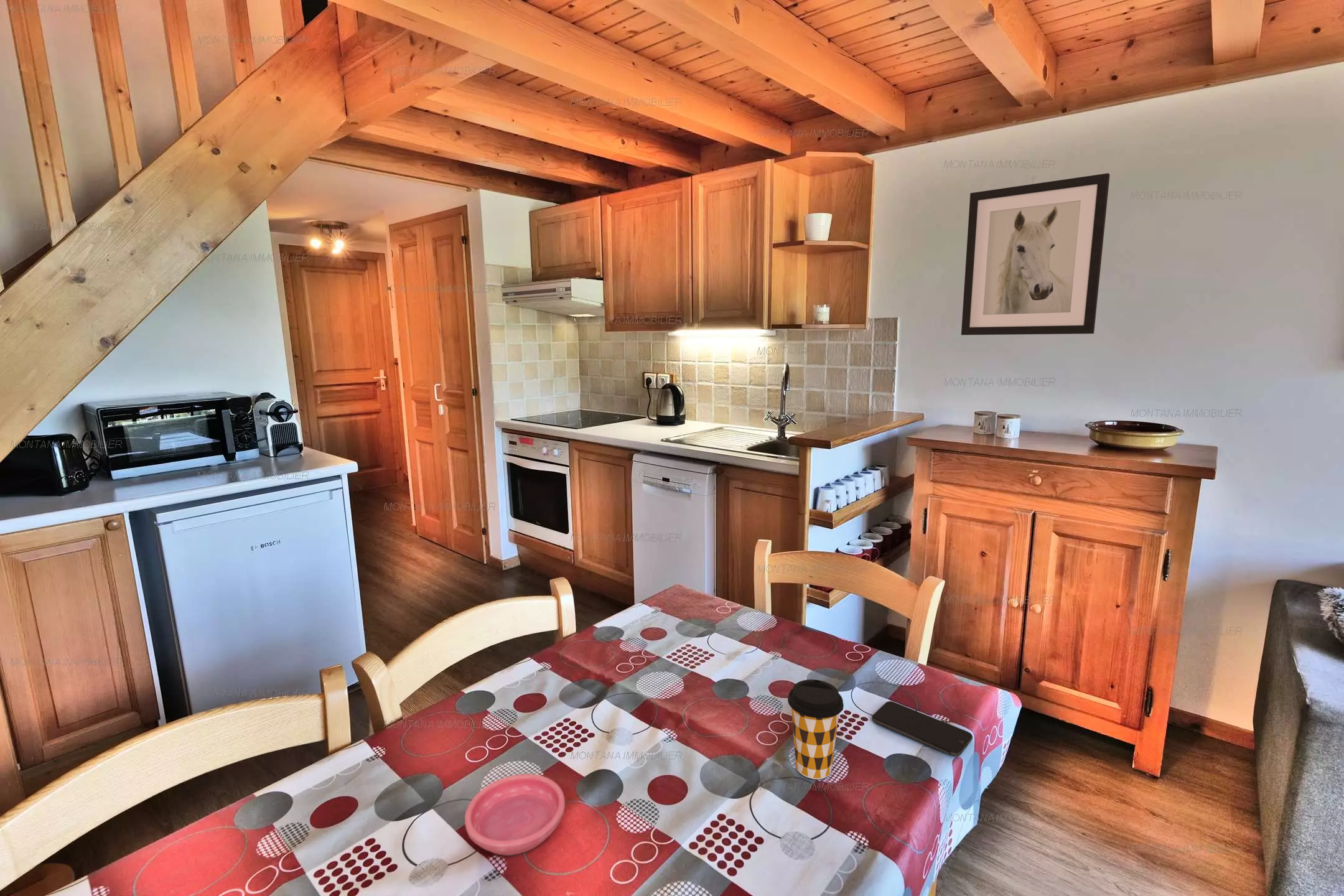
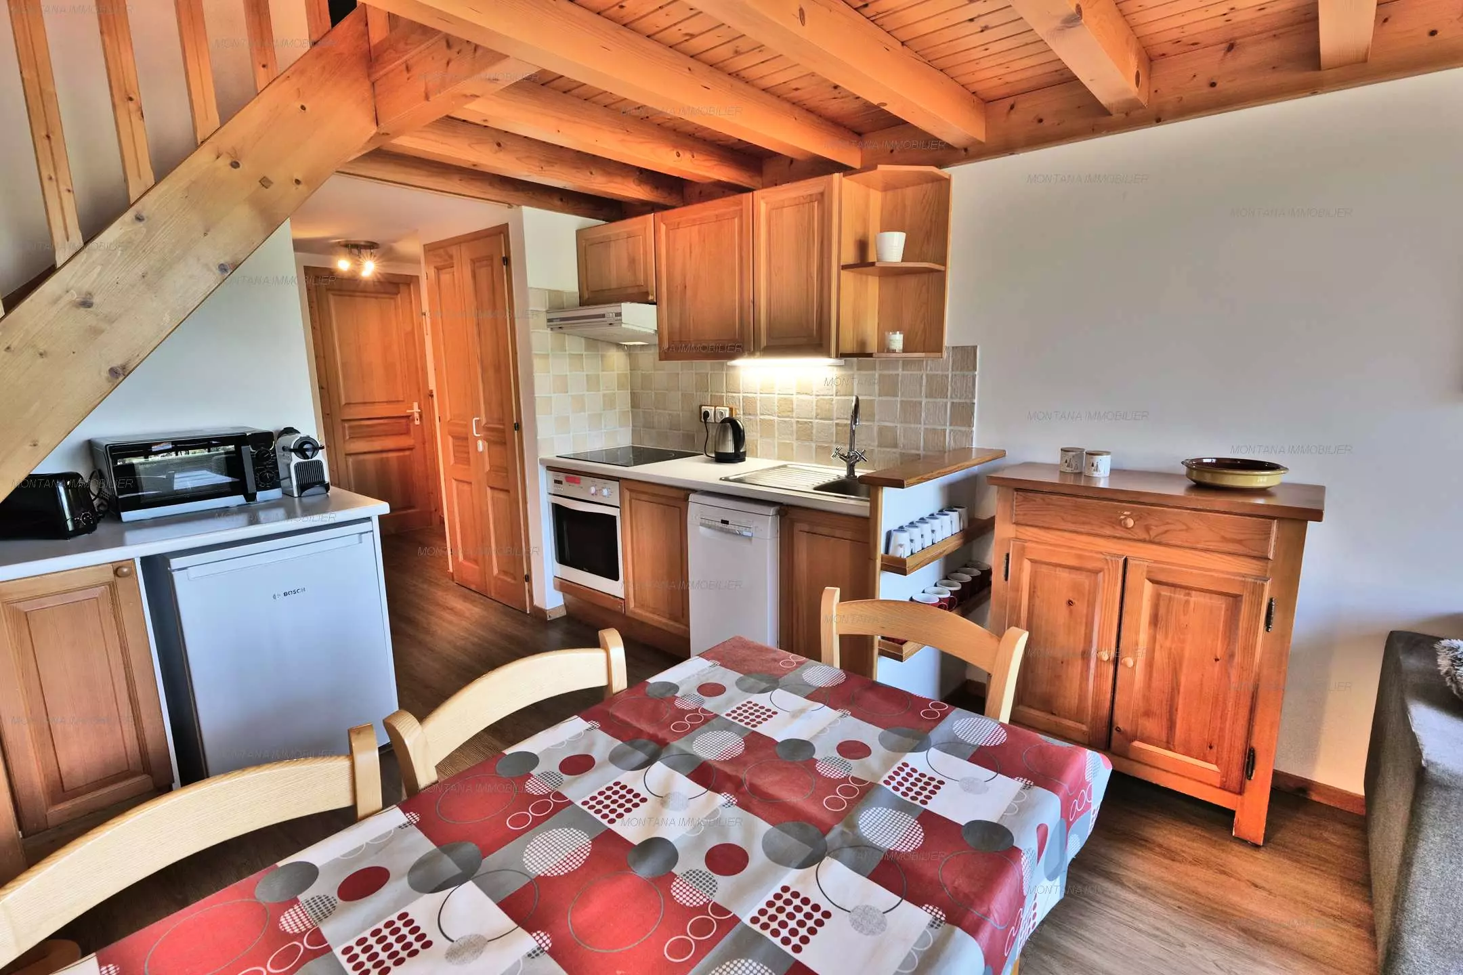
- smartphone [871,701,973,757]
- wall art [961,172,1111,335]
- saucer [464,773,566,856]
- coffee cup [787,679,844,780]
